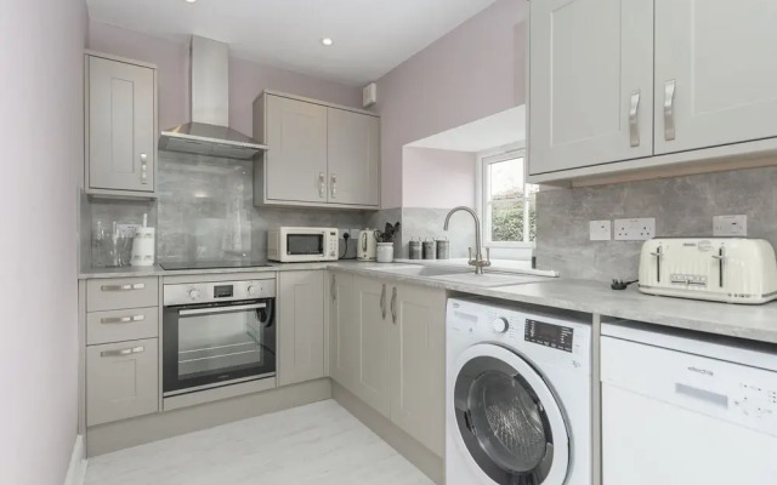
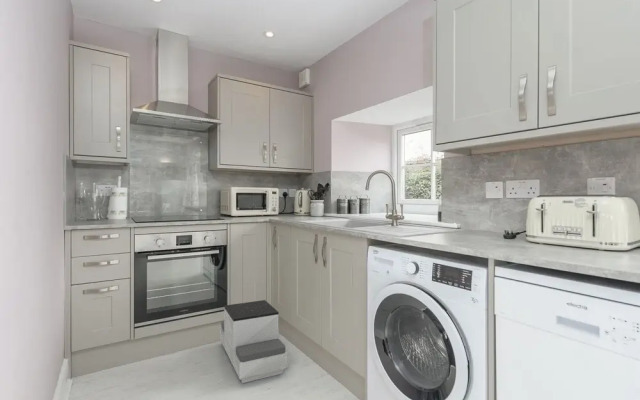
+ step stool [219,299,289,384]
